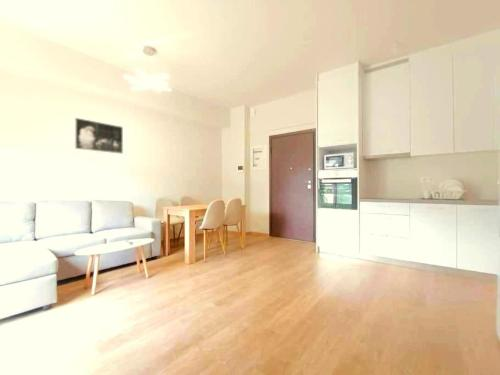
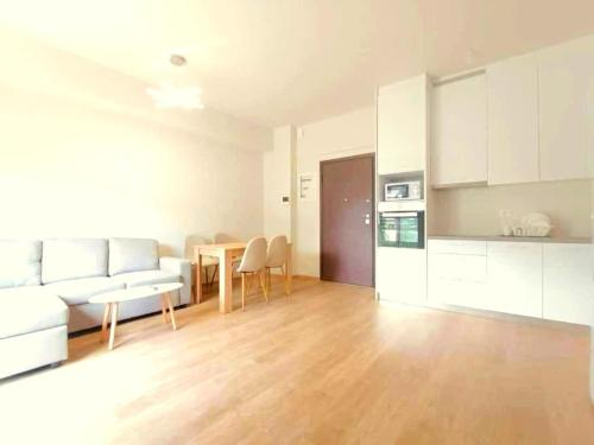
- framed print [74,117,124,155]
